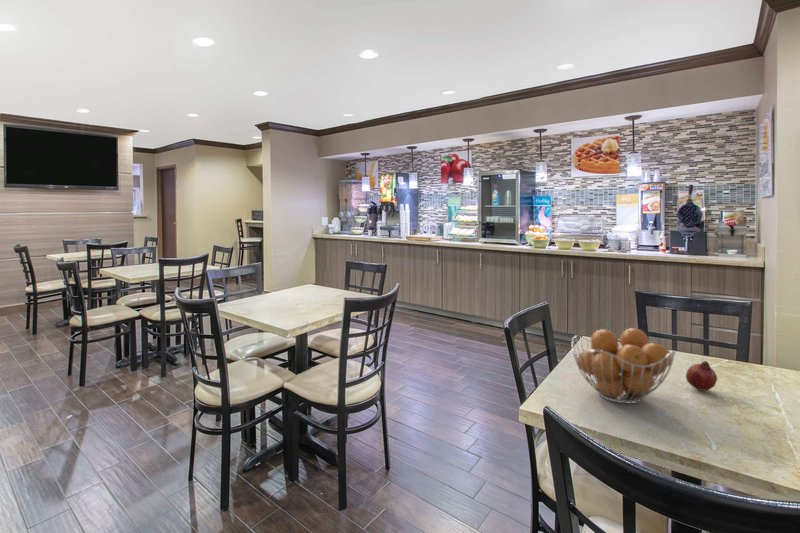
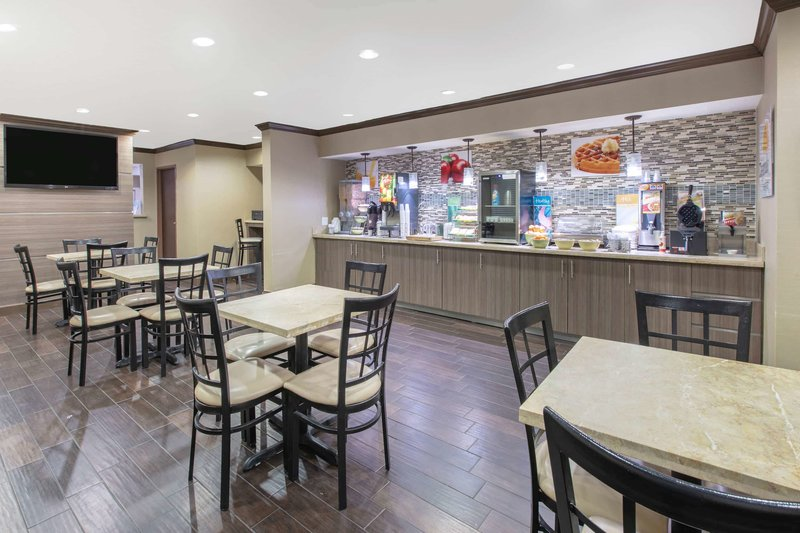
- fruit basket [571,327,677,405]
- fruit [685,360,718,392]
